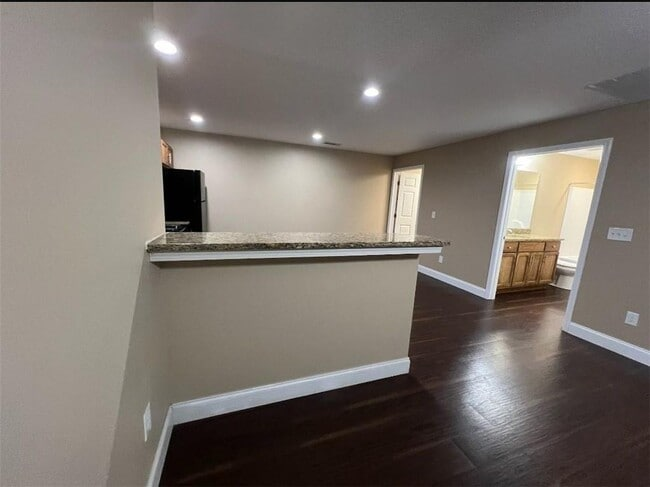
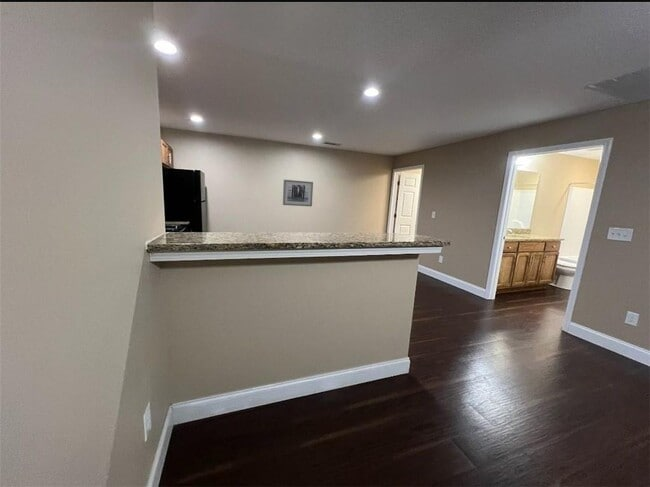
+ wall art [282,179,314,207]
